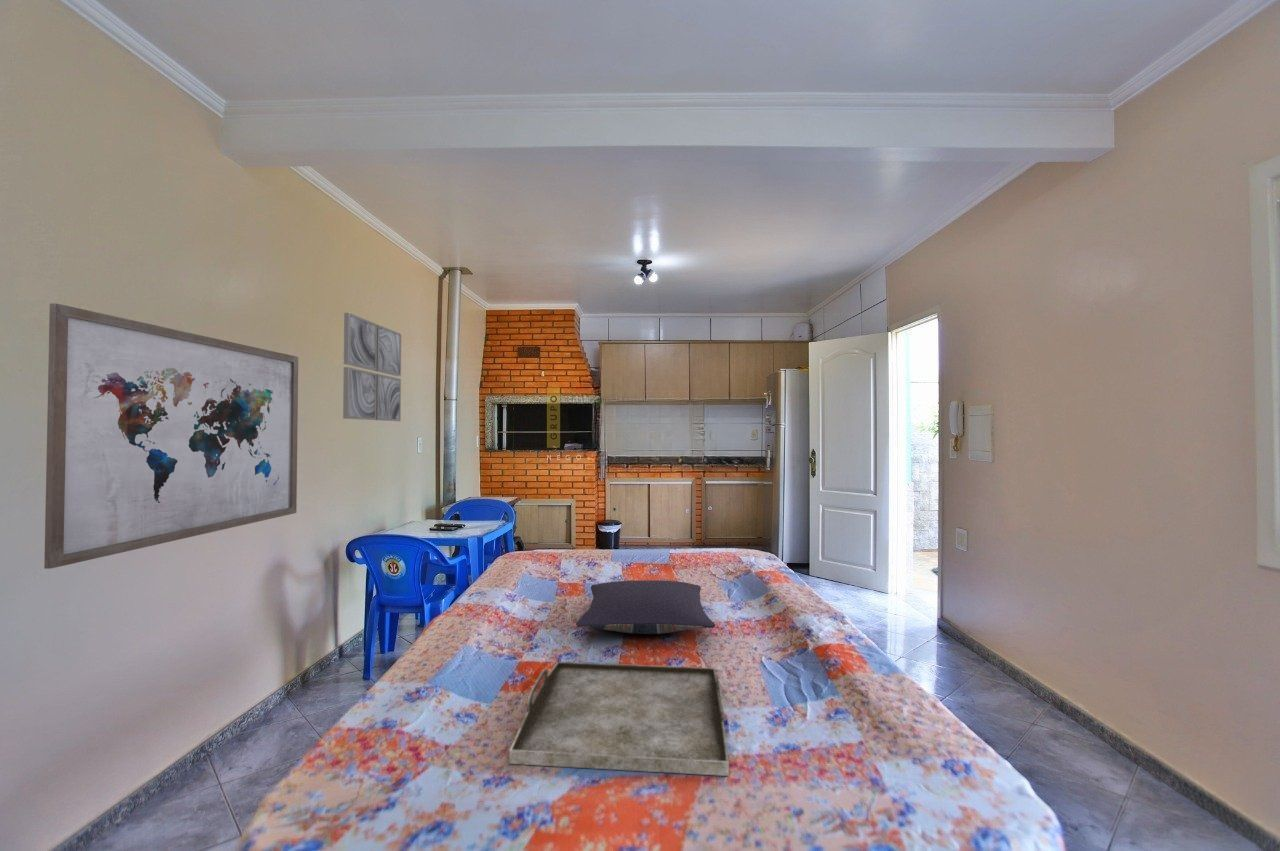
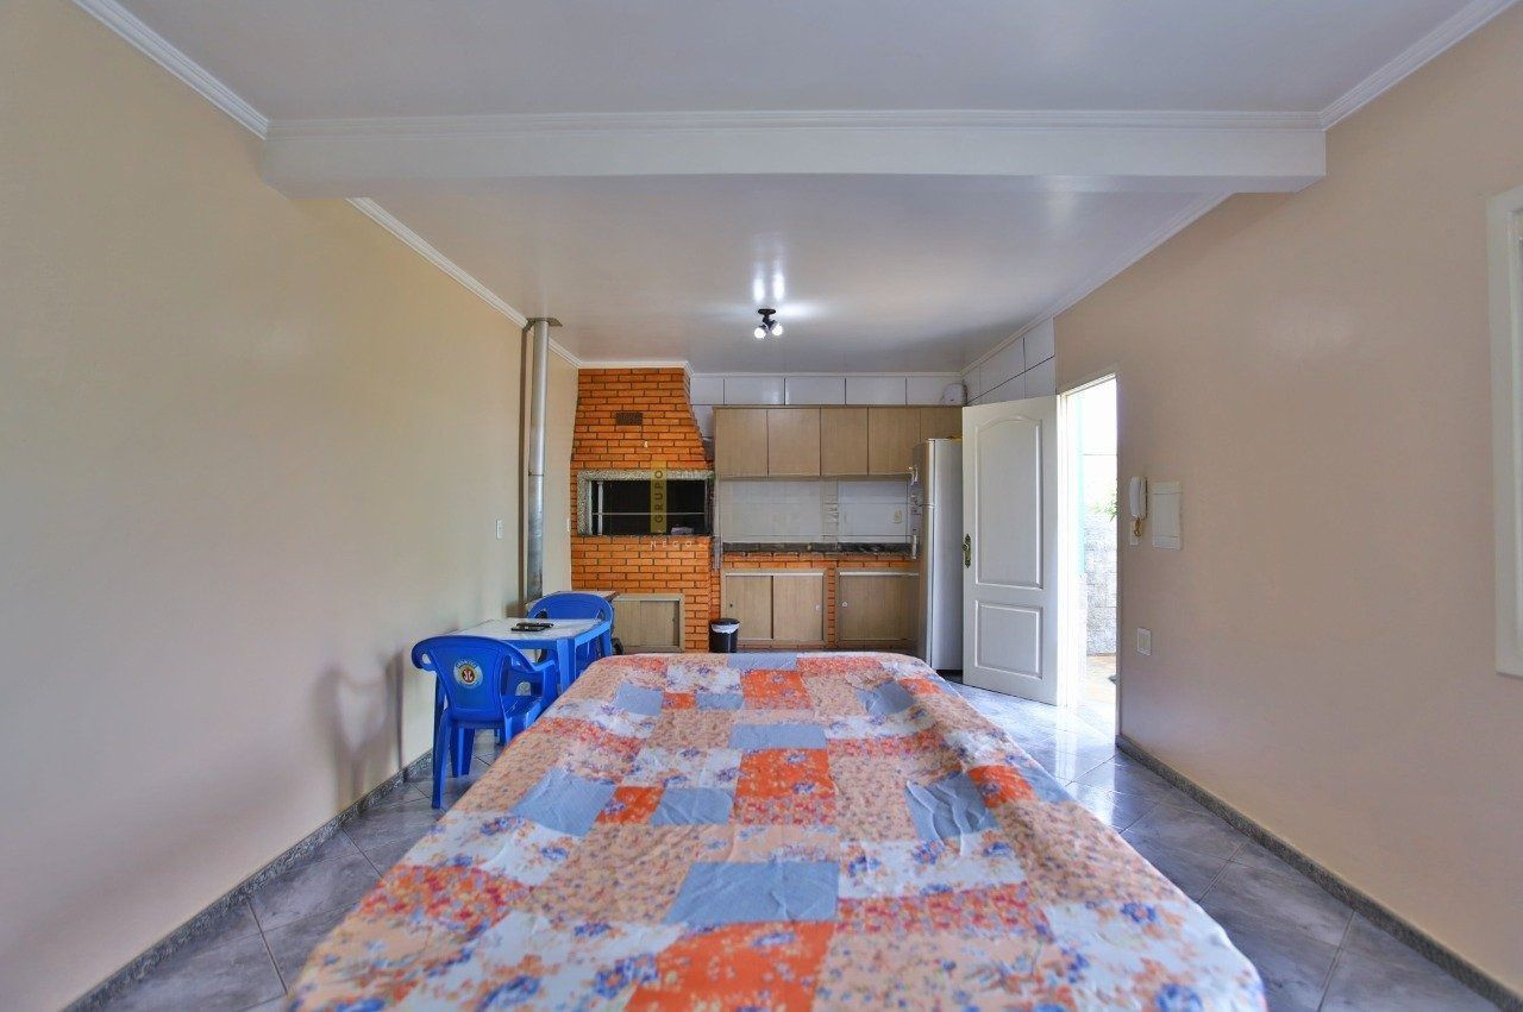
- serving tray [508,661,730,777]
- pillow [575,579,716,635]
- wall art [43,302,299,570]
- wall art [342,312,402,422]
